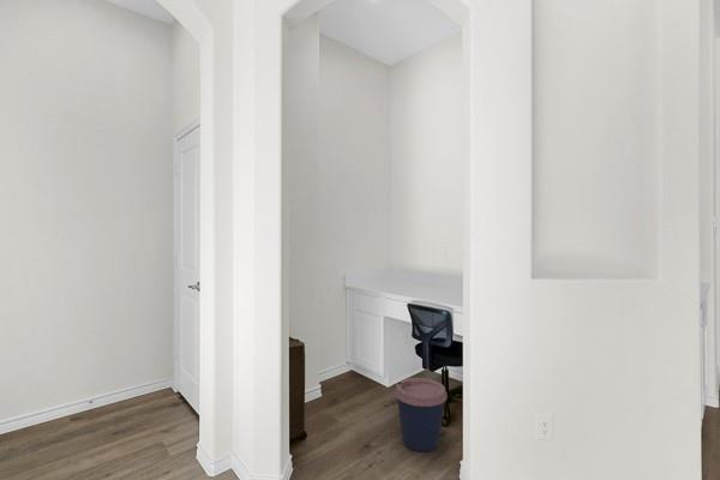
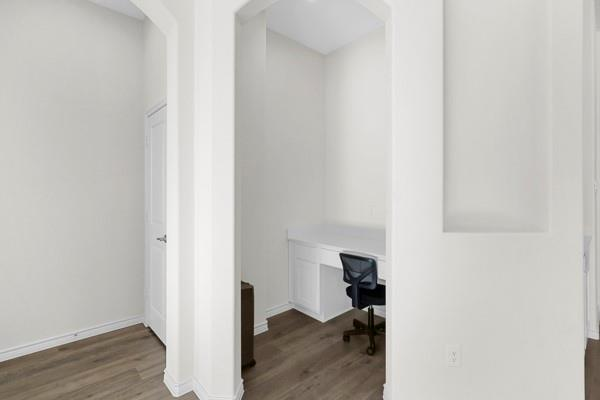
- coffee cup [394,377,449,454]
